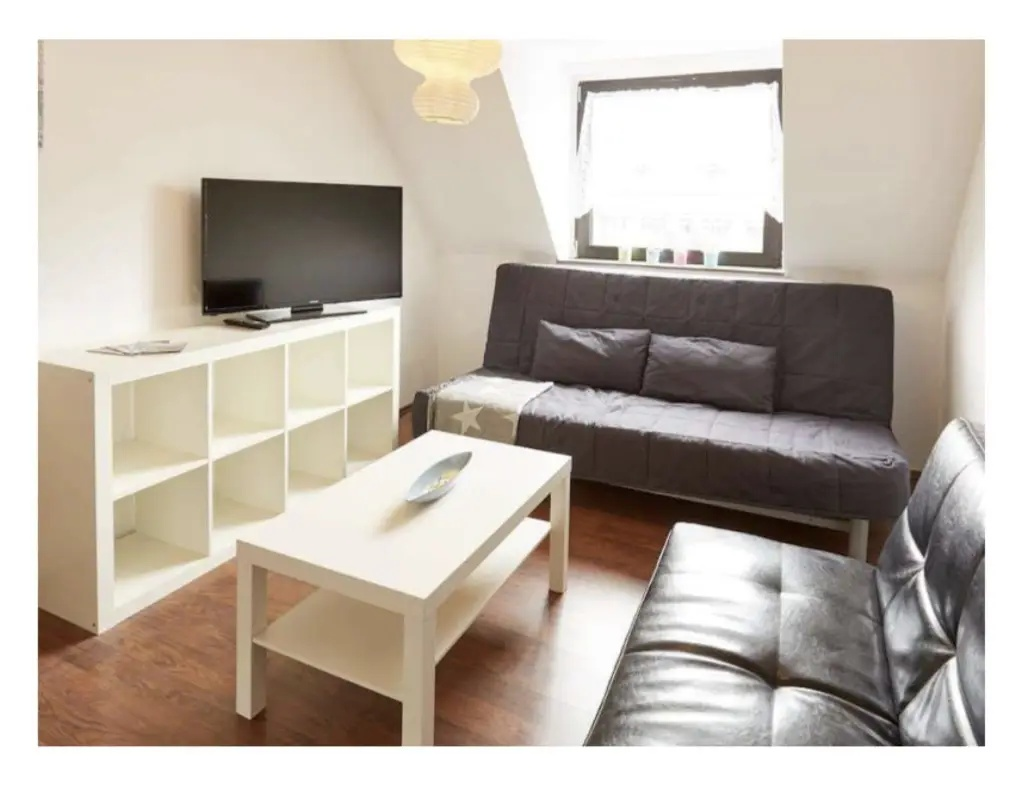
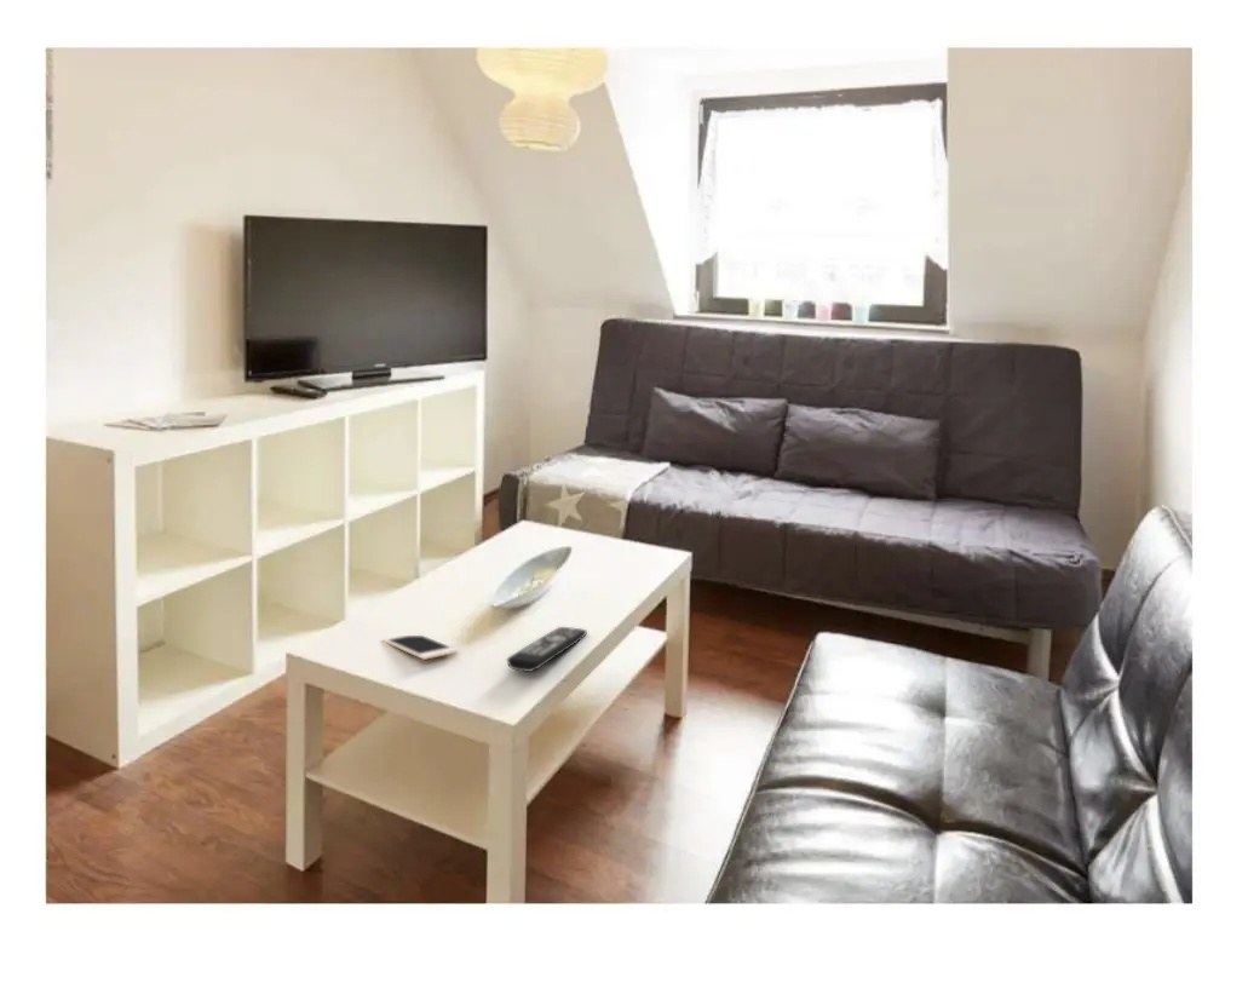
+ remote control [506,626,588,673]
+ cell phone [381,634,459,661]
